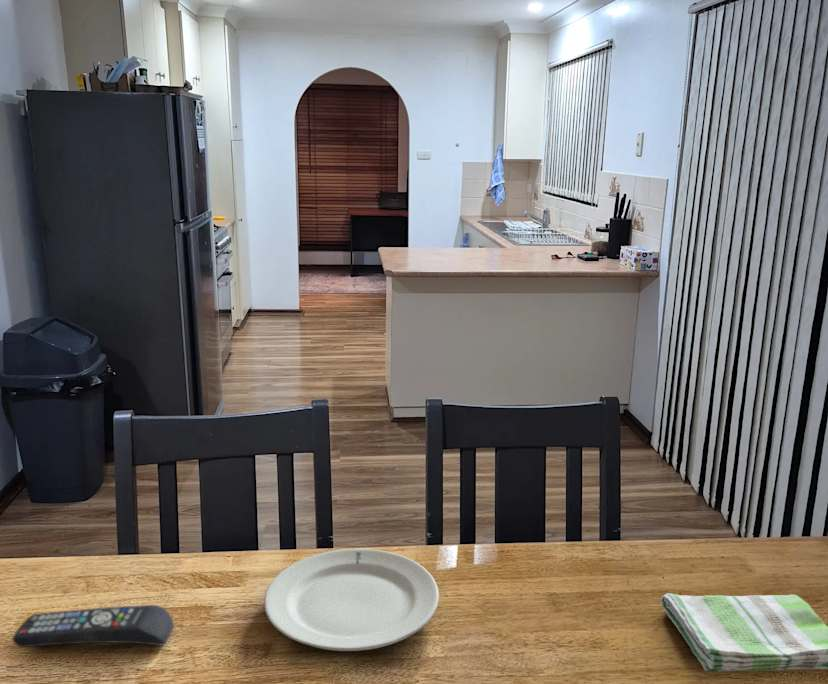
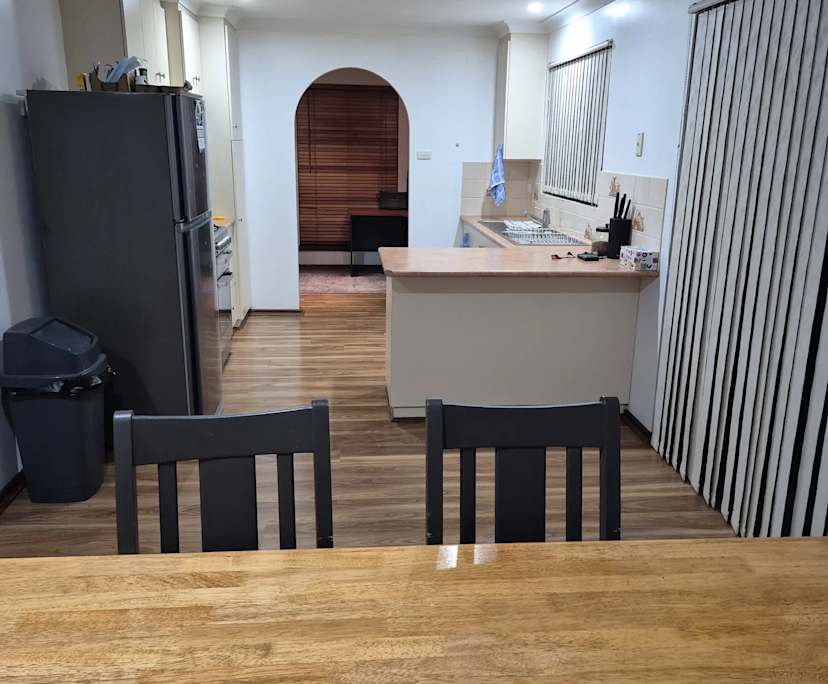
- remote control [12,604,175,648]
- dish towel [660,592,828,673]
- chinaware [263,548,440,652]
